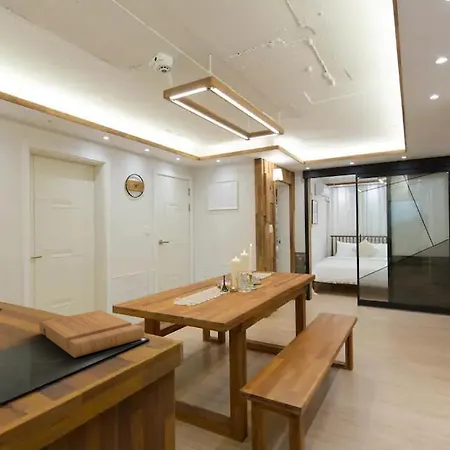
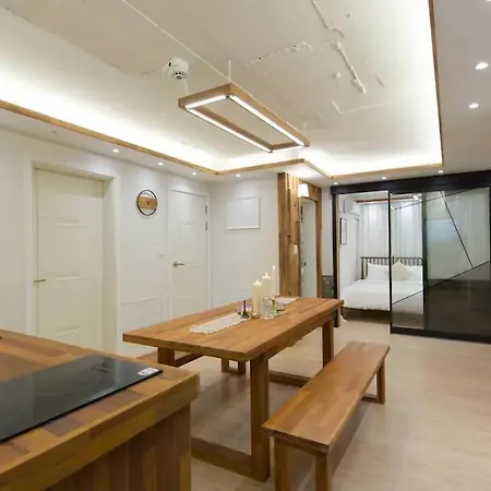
- cutting board [38,309,145,359]
